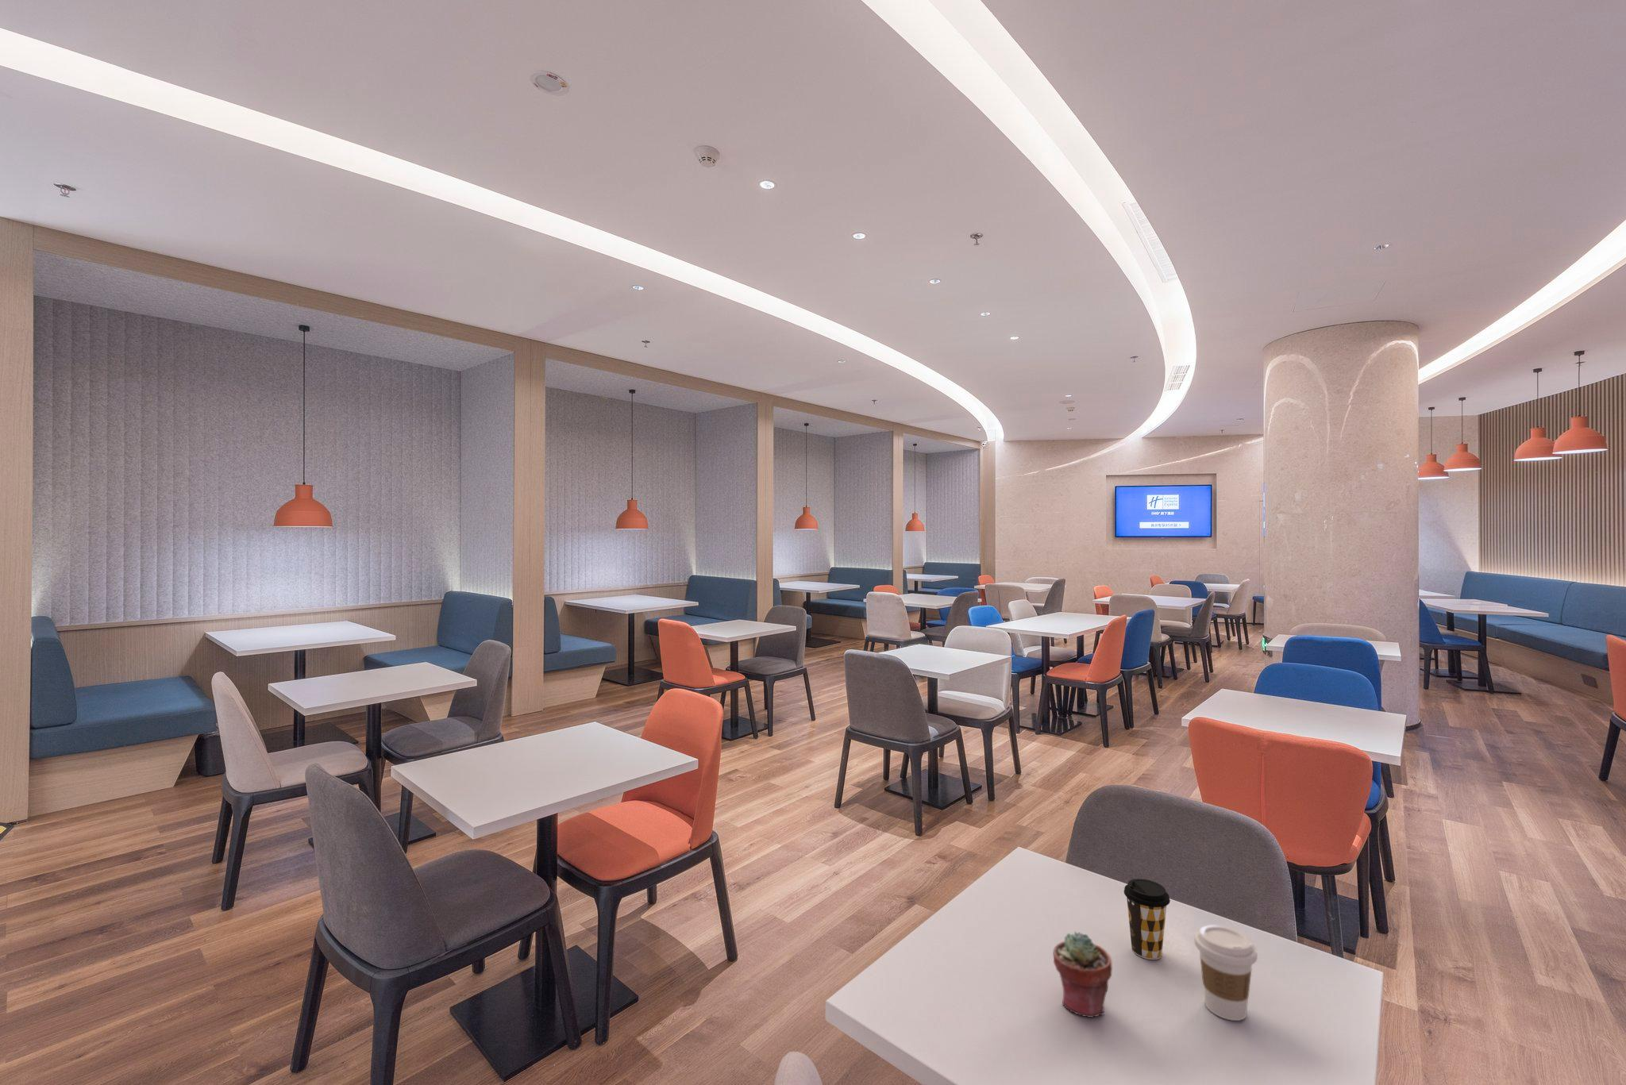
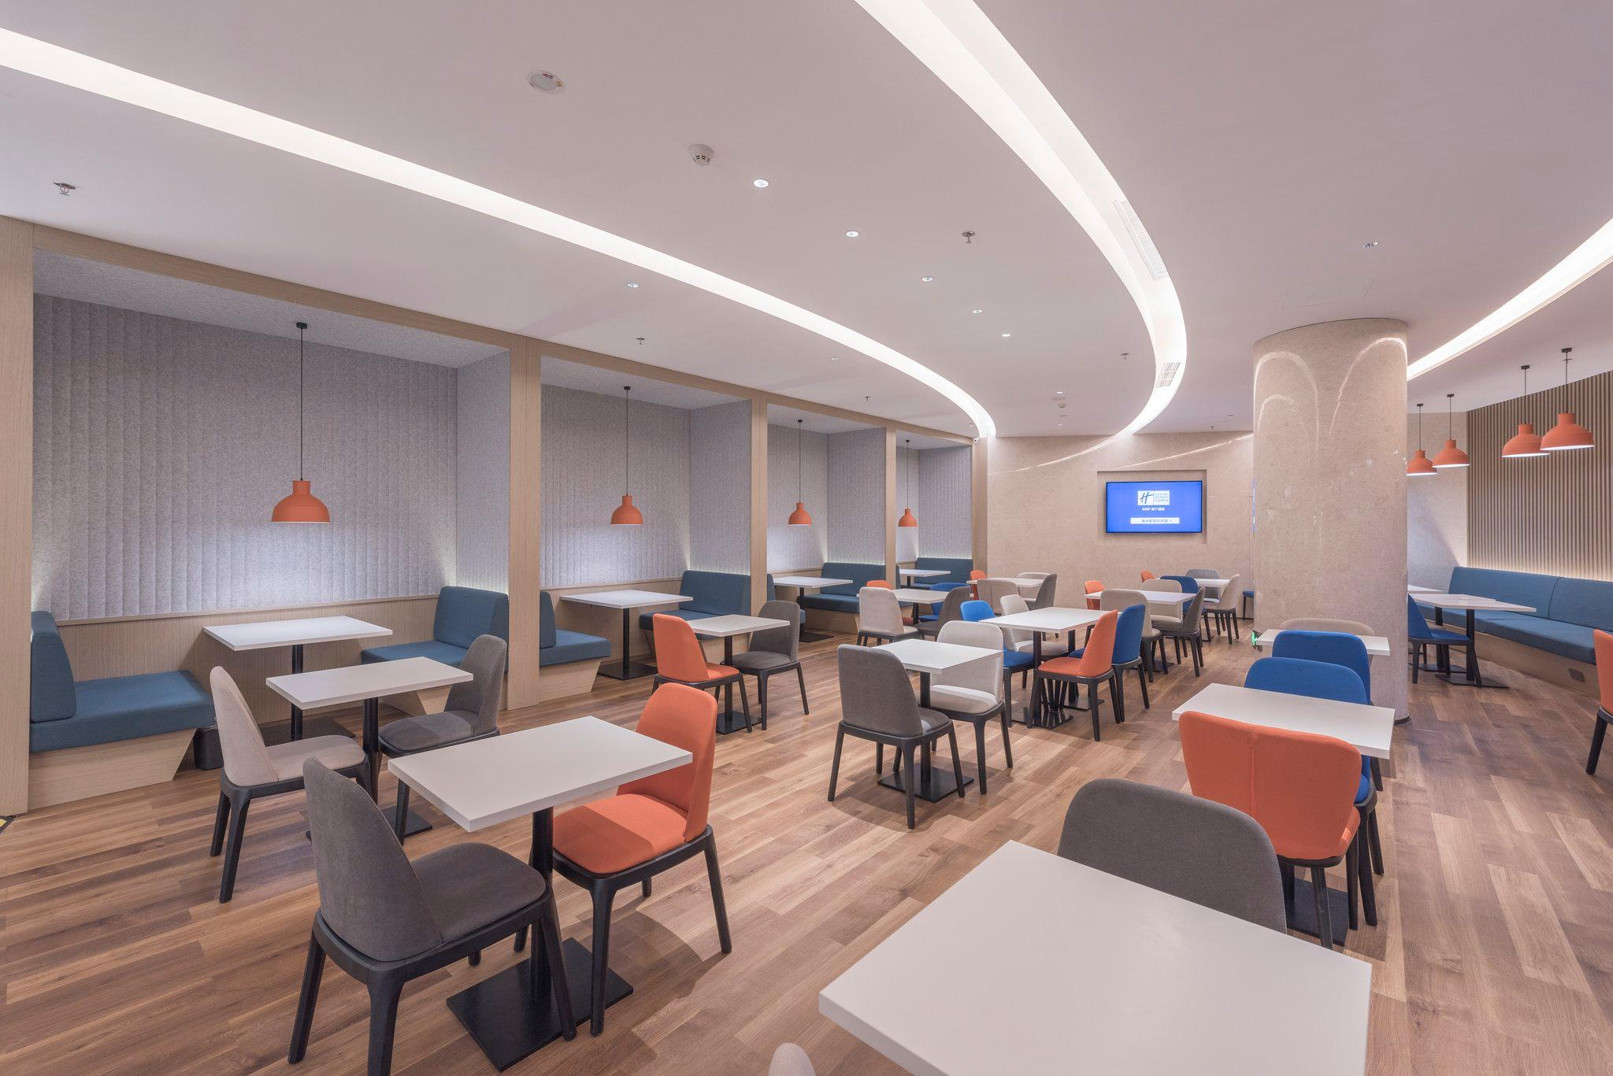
- coffee cup [1124,878,1171,960]
- potted succulent [1052,931,1113,1018]
- coffee cup [1194,924,1258,1022]
